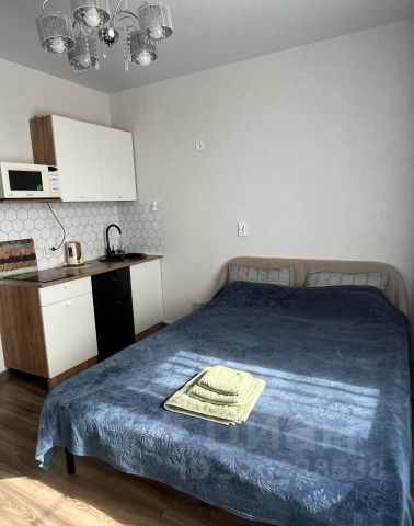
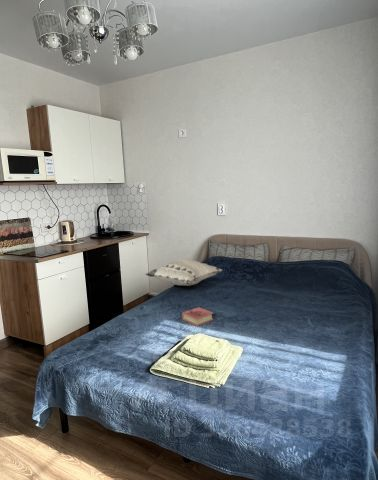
+ book [181,306,214,327]
+ decorative pillow [144,258,223,287]
